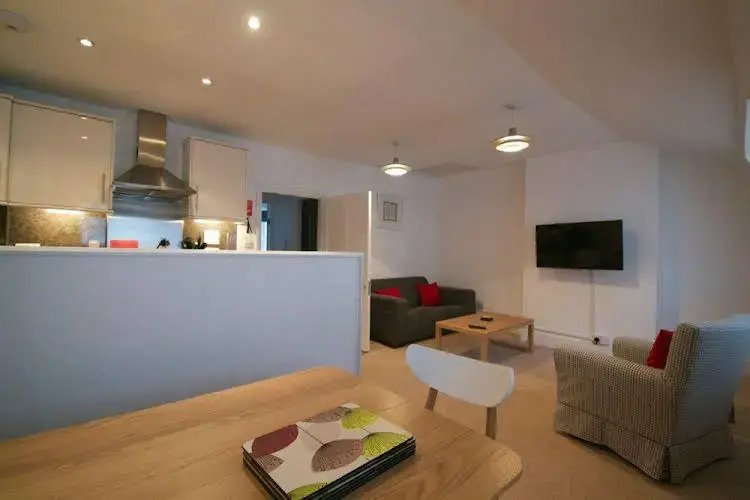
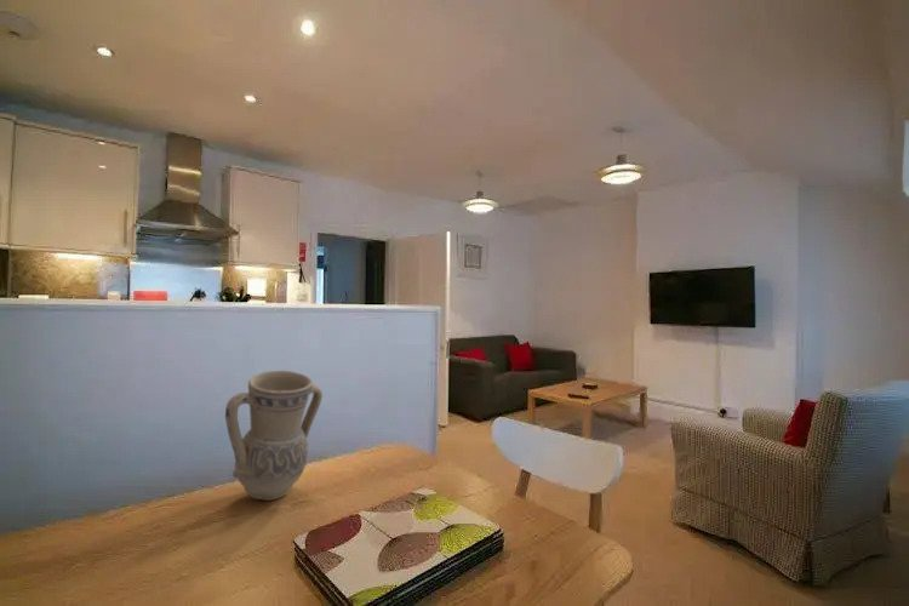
+ vase [224,370,324,502]
